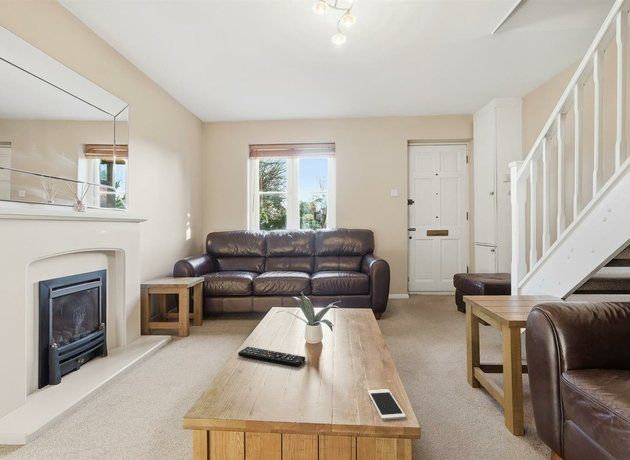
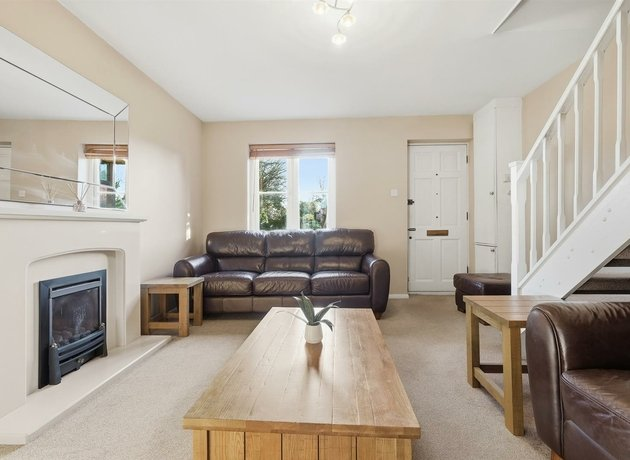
- cell phone [367,388,407,421]
- remote control [237,346,306,368]
